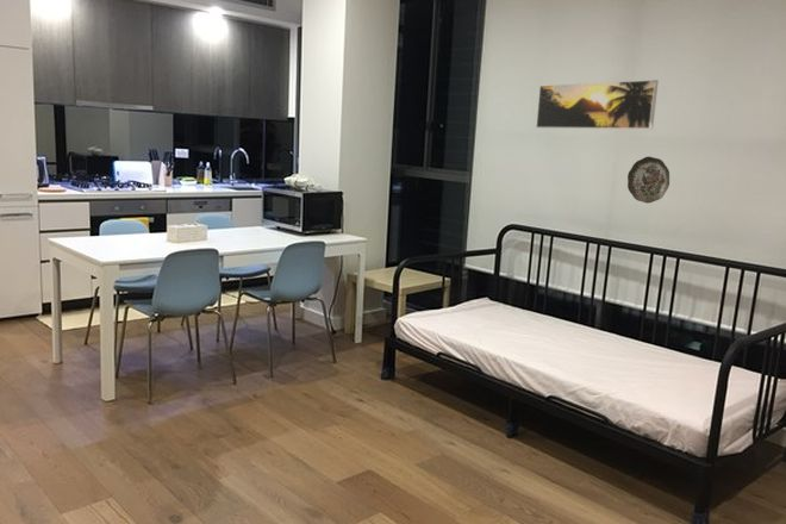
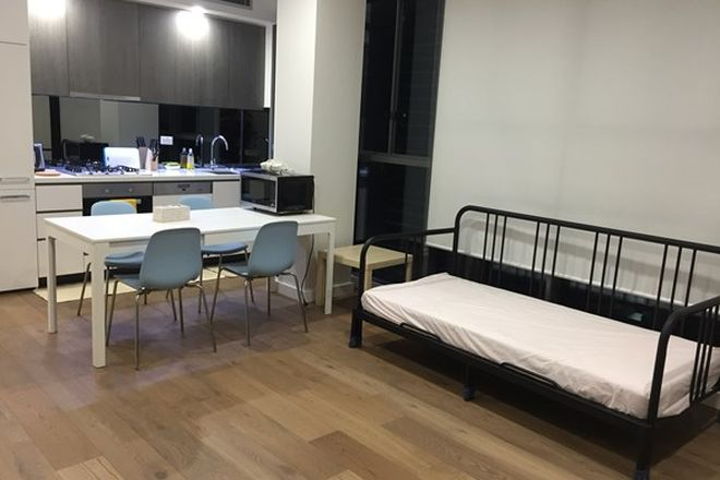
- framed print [535,79,660,130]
- decorative plate [626,156,670,204]
